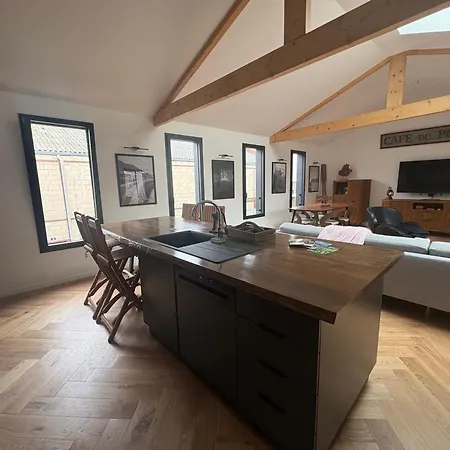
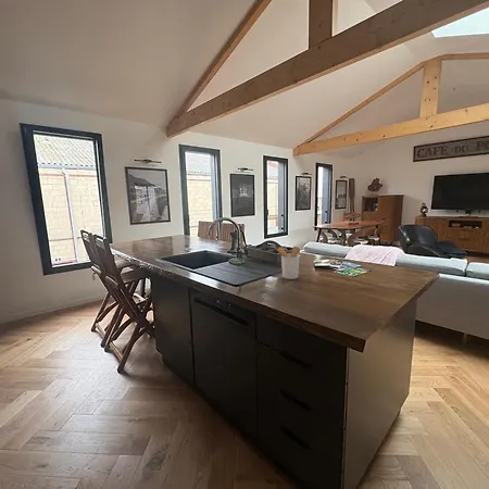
+ utensil holder [274,244,301,280]
